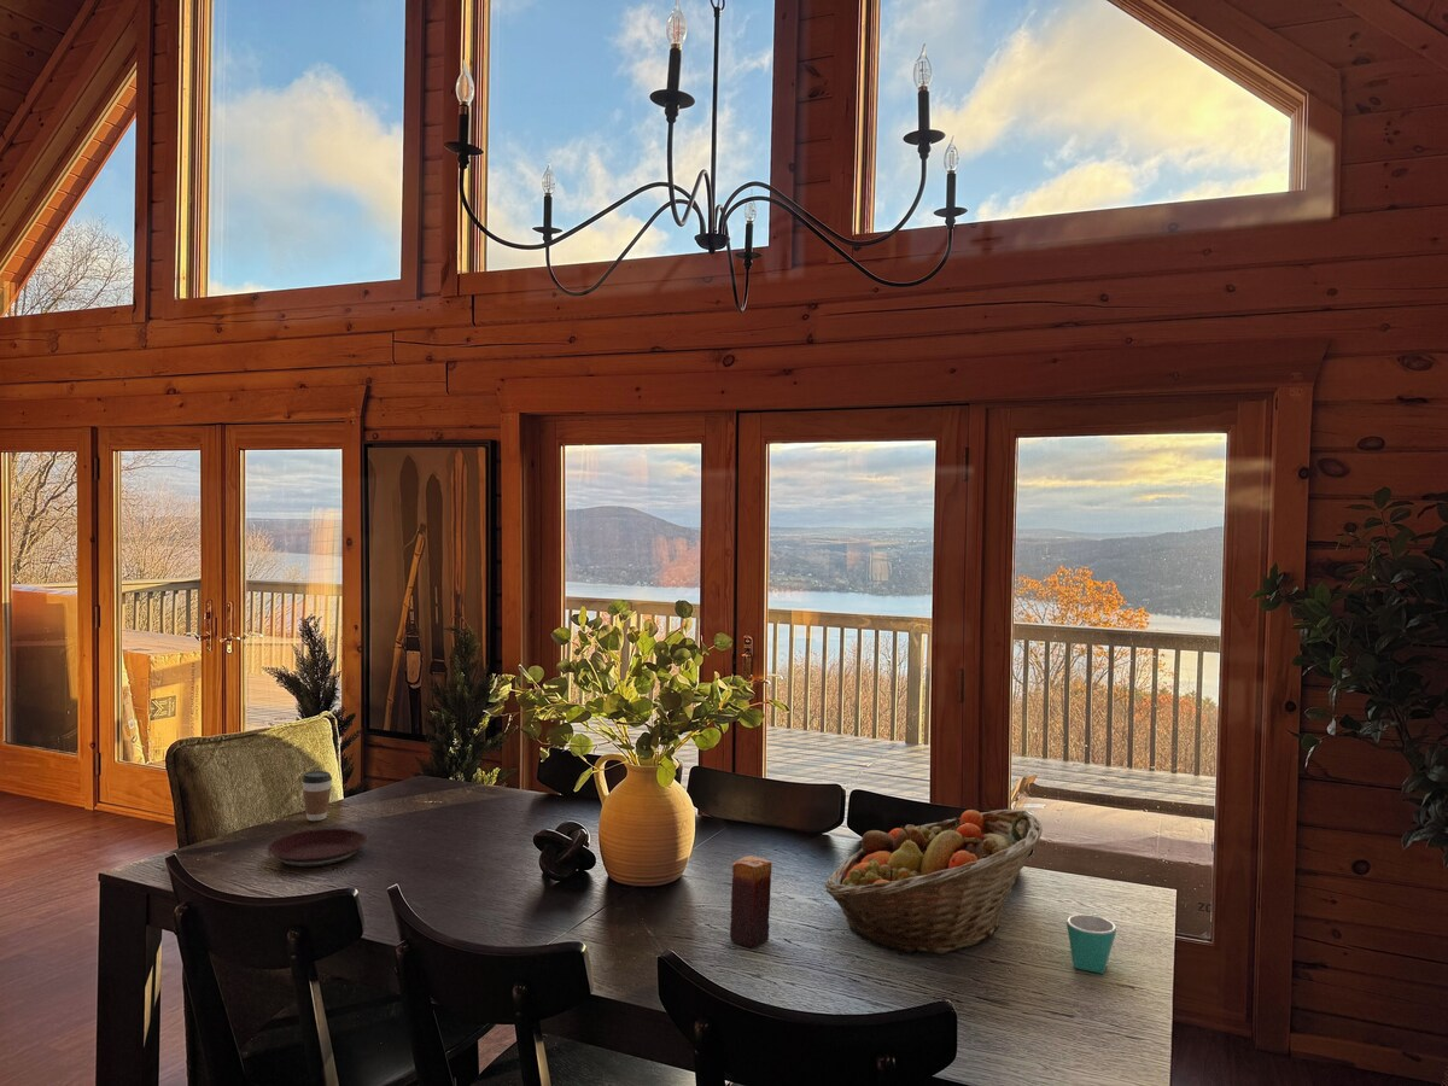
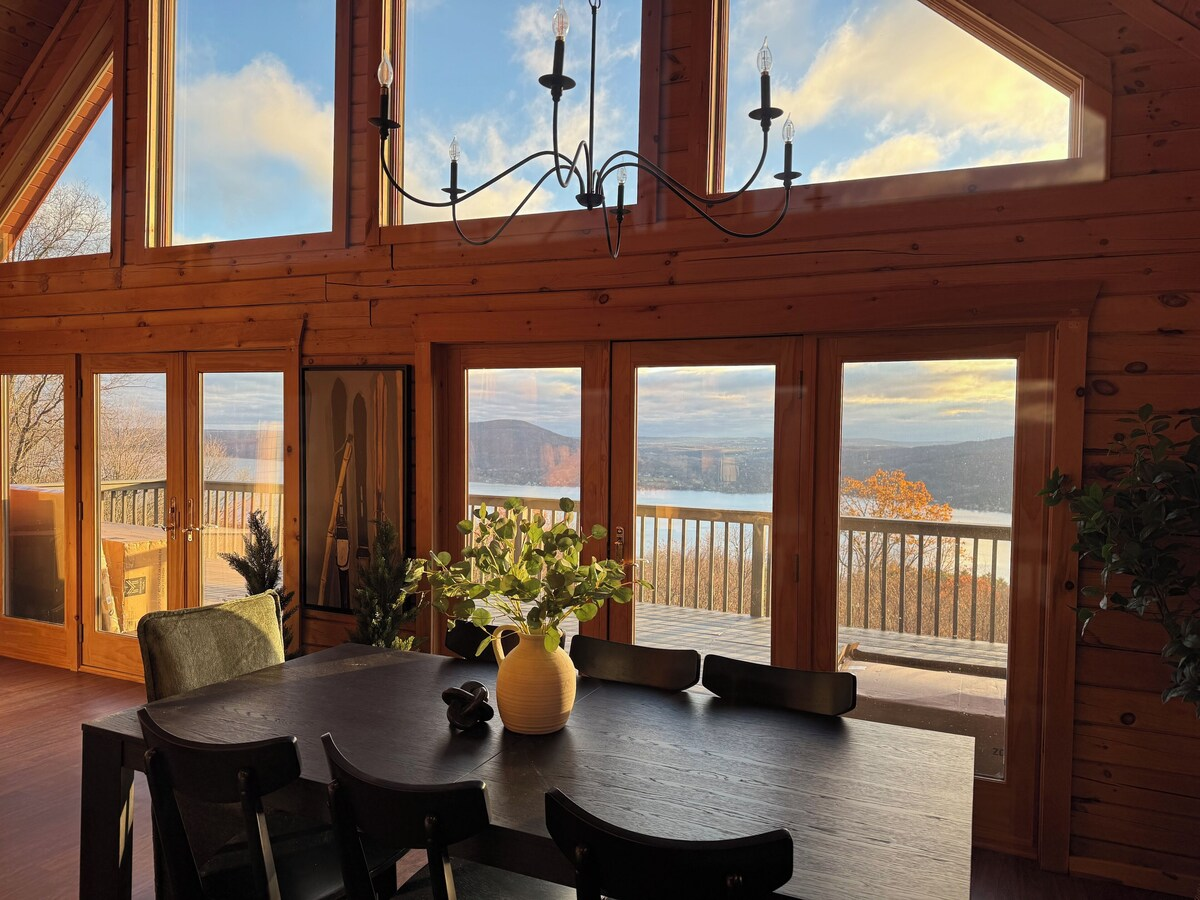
- candle [729,854,772,948]
- mug [1065,912,1117,975]
- coffee cup [300,770,333,822]
- plate [267,828,368,869]
- fruit basket [824,808,1044,956]
